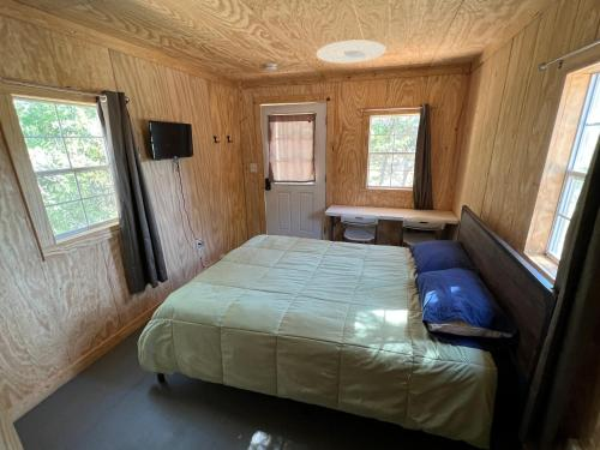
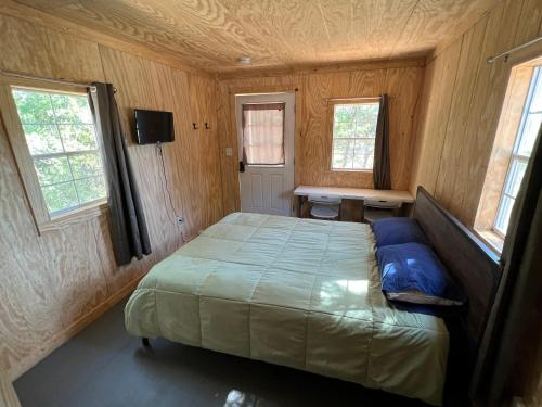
- ceiling light [316,38,388,65]
